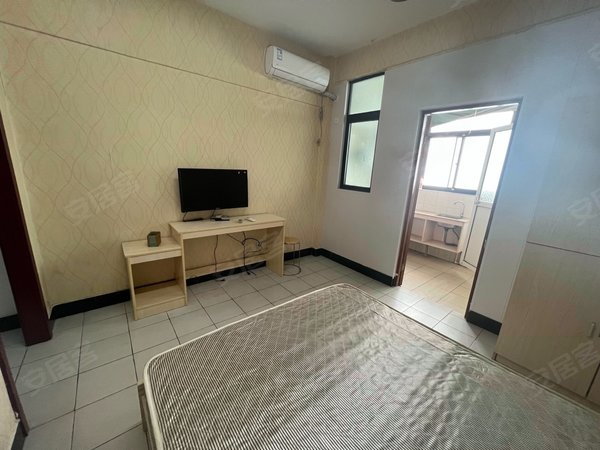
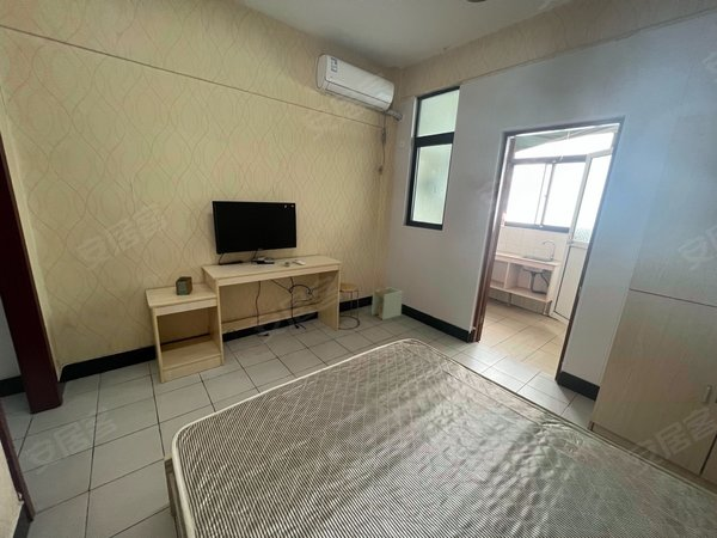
+ architectural model [370,282,404,322]
